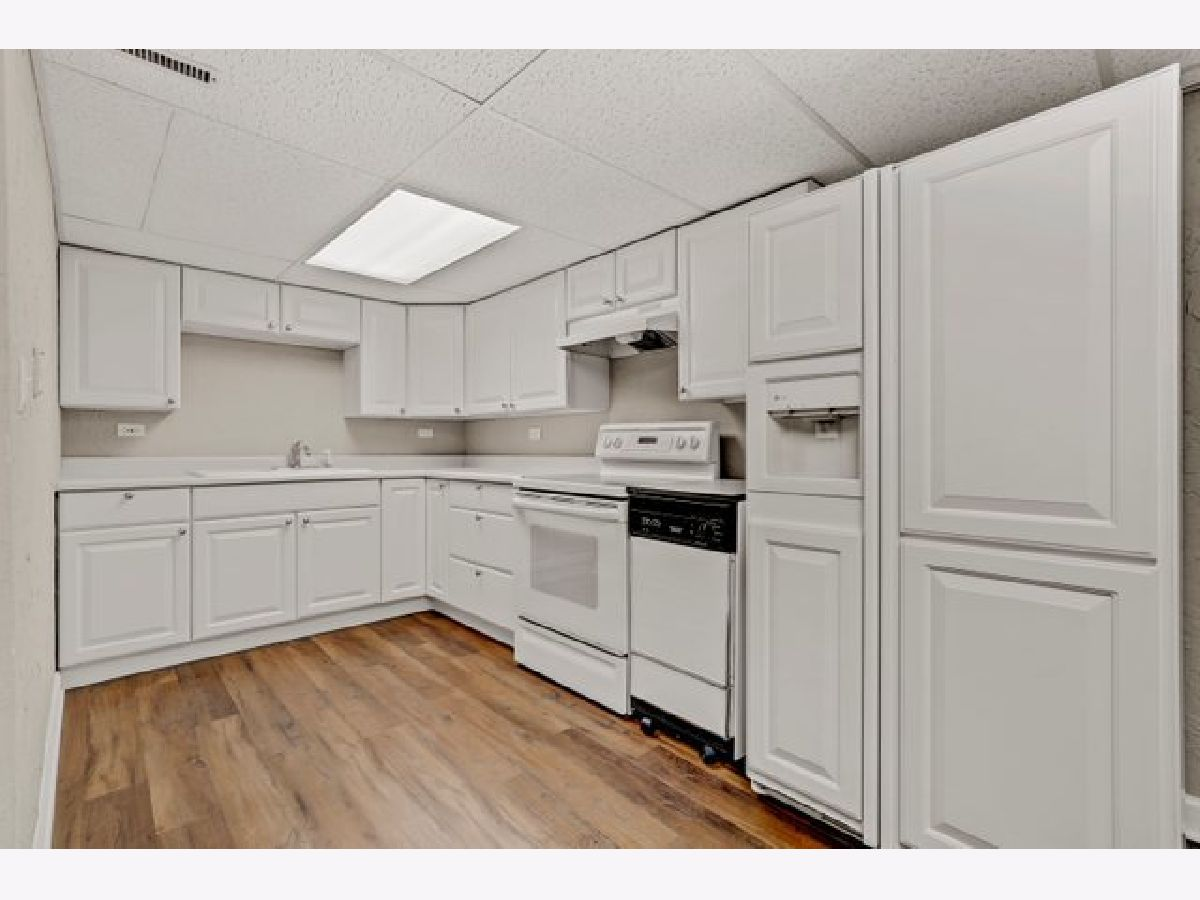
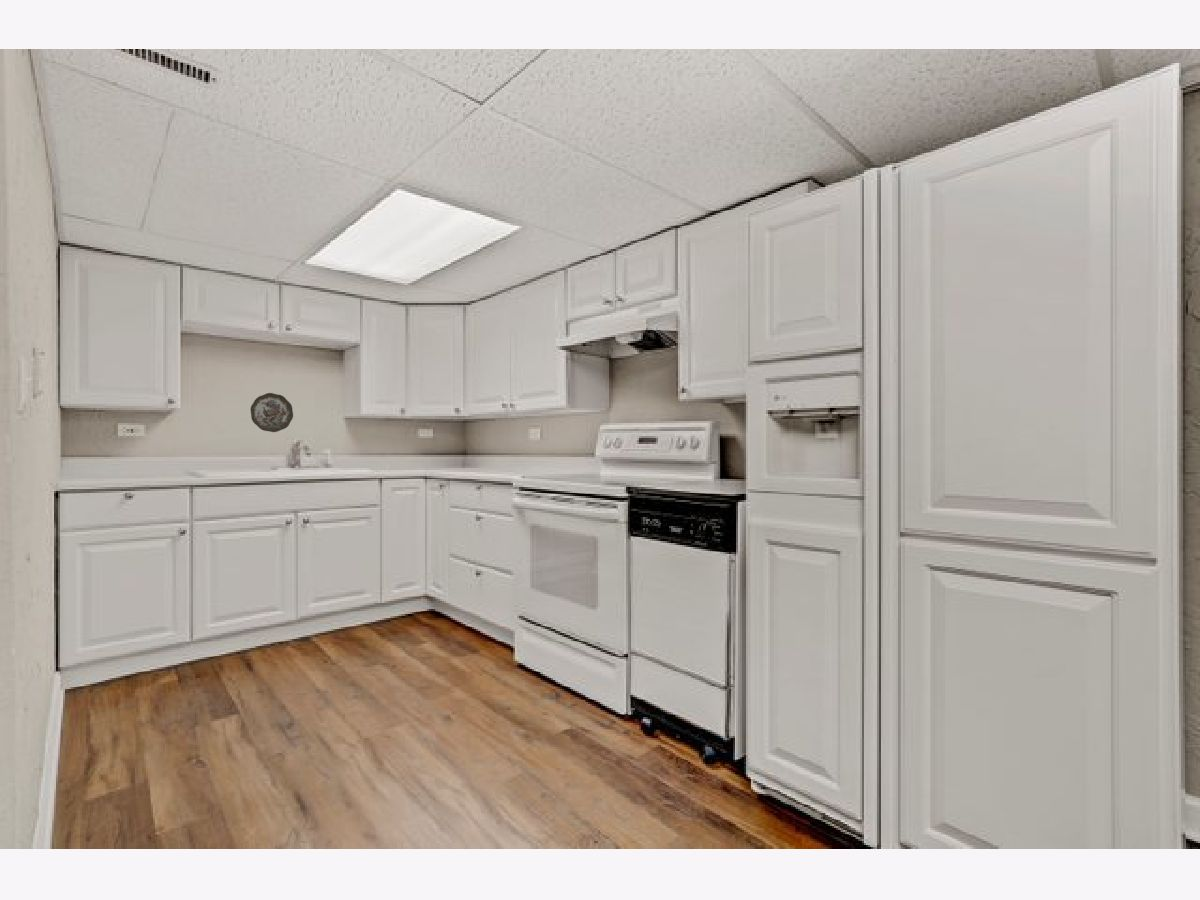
+ decorative plate [249,392,294,433]
